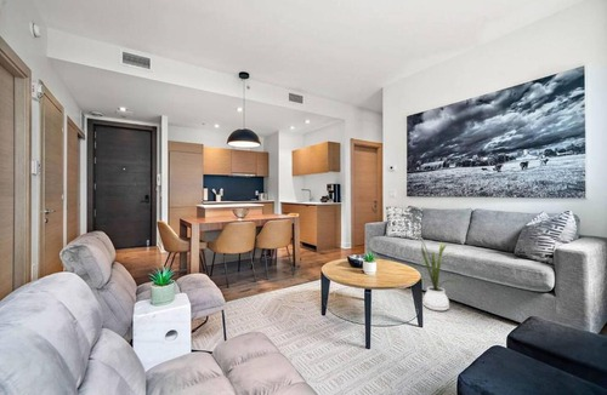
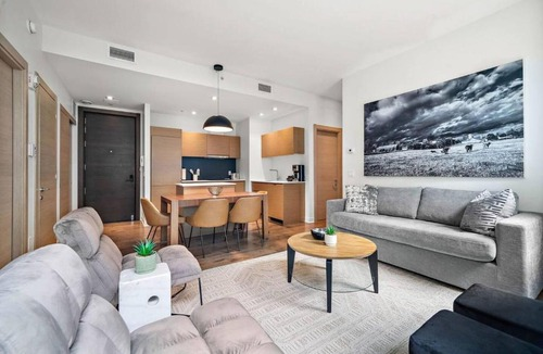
- house plant [409,231,460,311]
